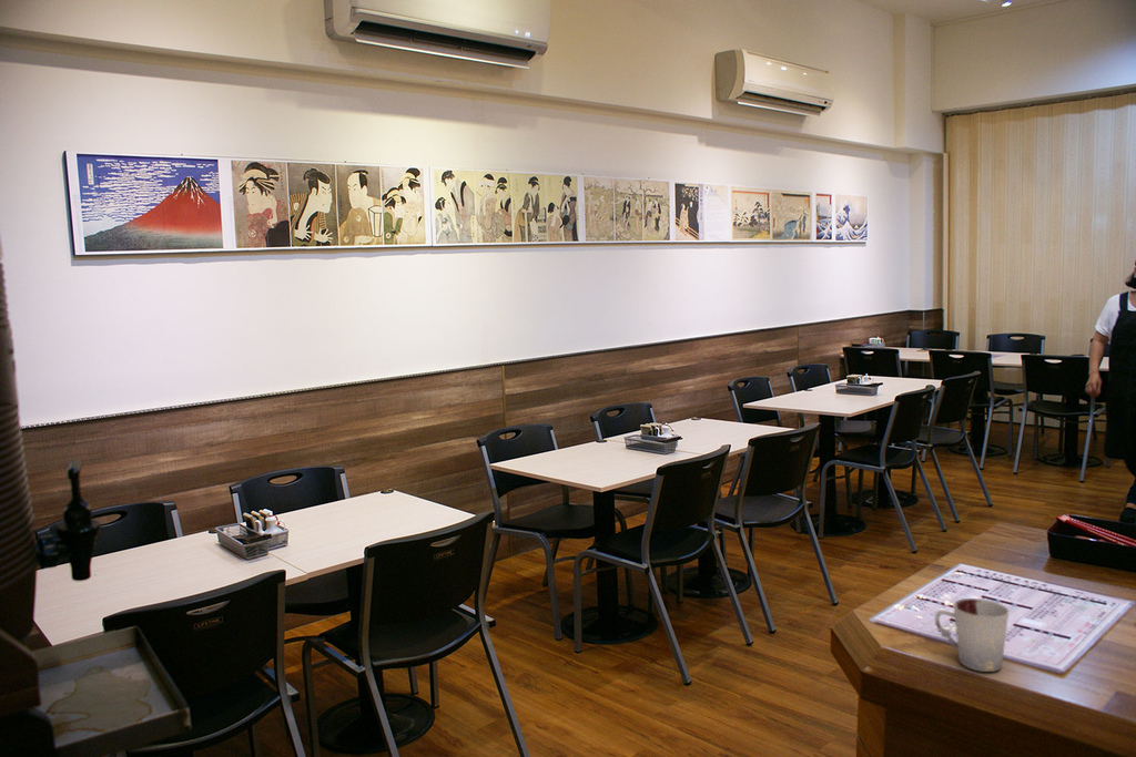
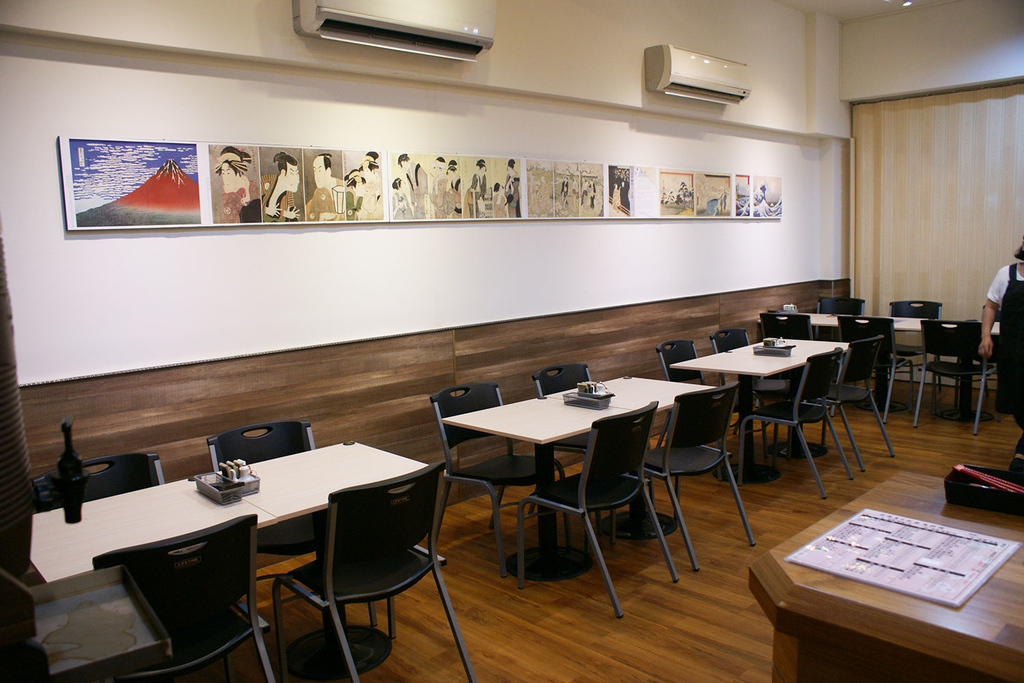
- cup [934,597,1011,673]
